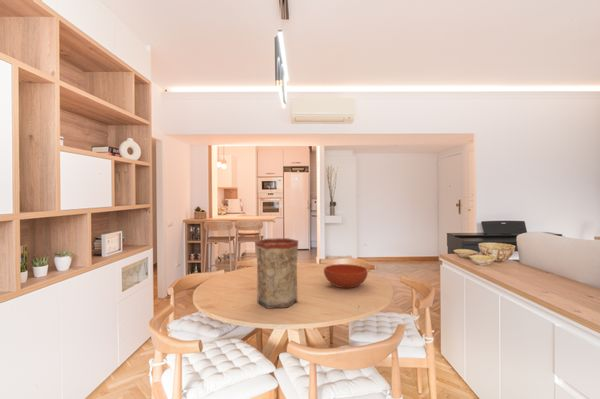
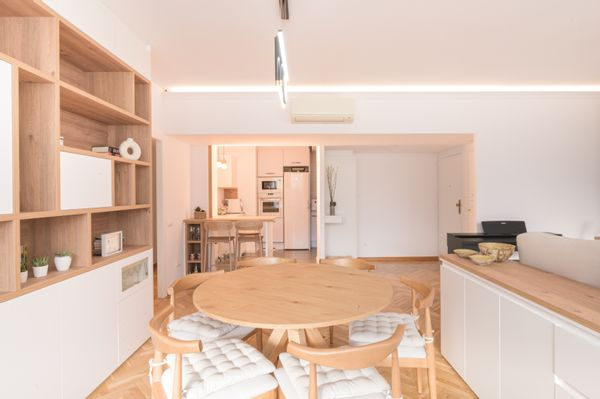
- bowl [323,263,369,289]
- vase [255,237,299,309]
